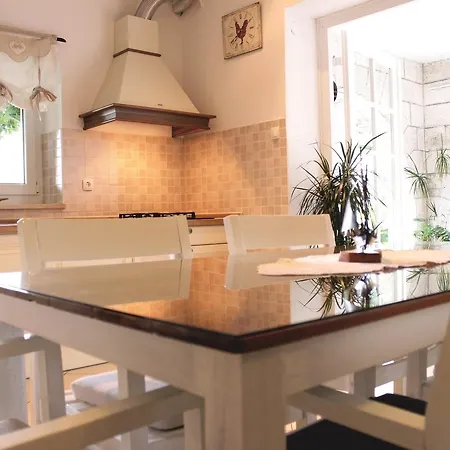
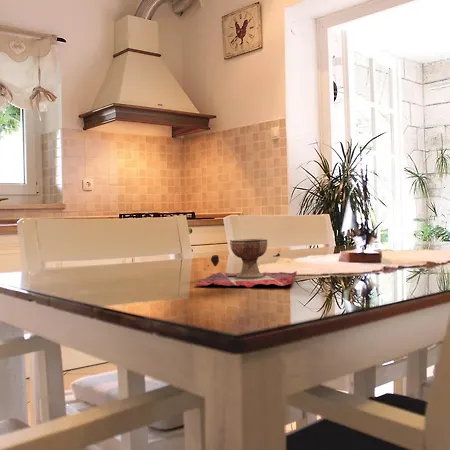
+ decorative bowl [195,237,298,288]
